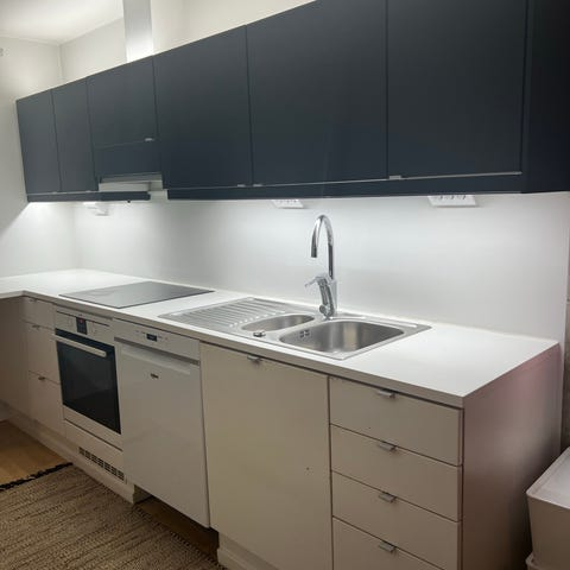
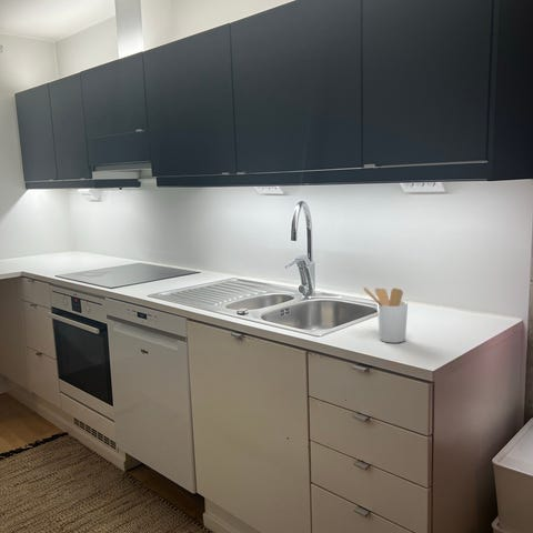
+ utensil holder [362,286,409,344]
